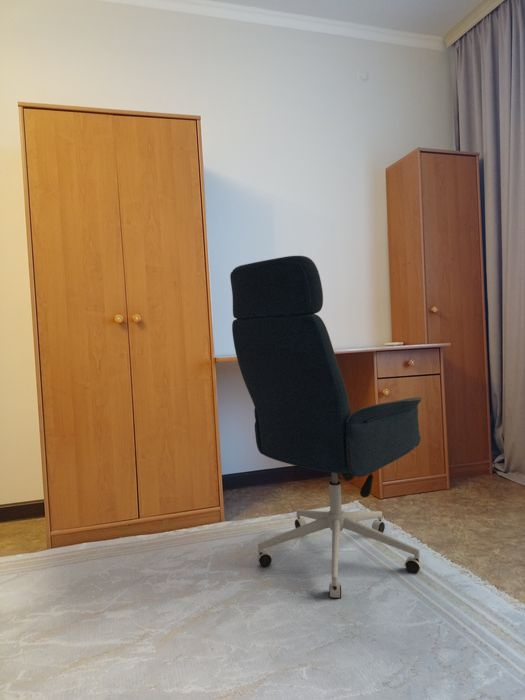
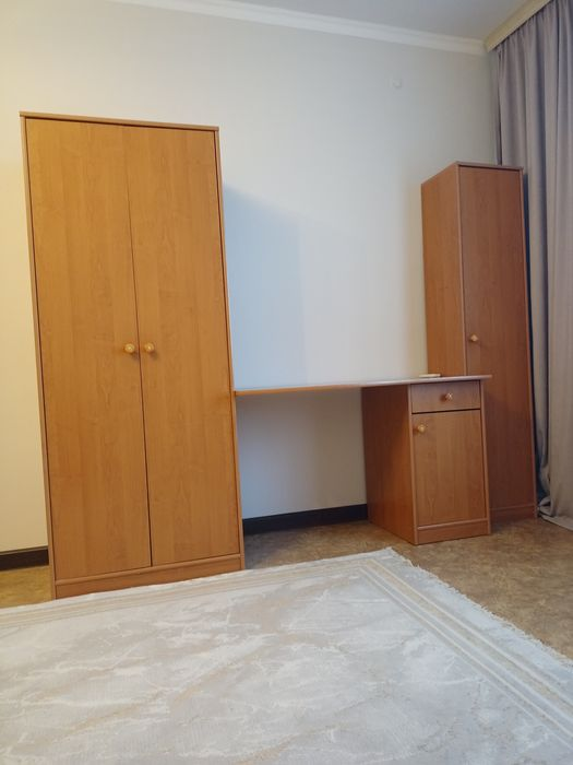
- office chair [229,255,423,600]
